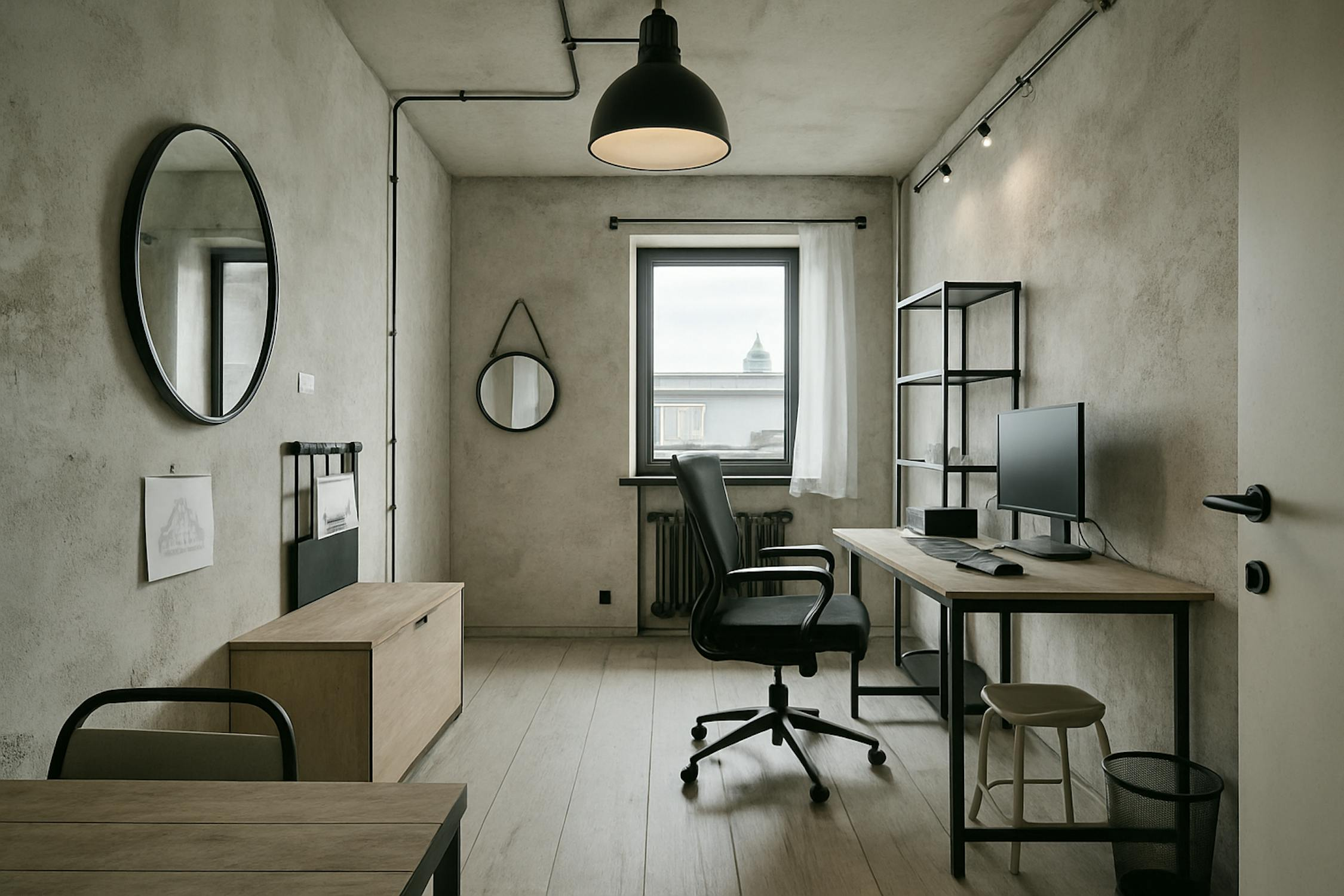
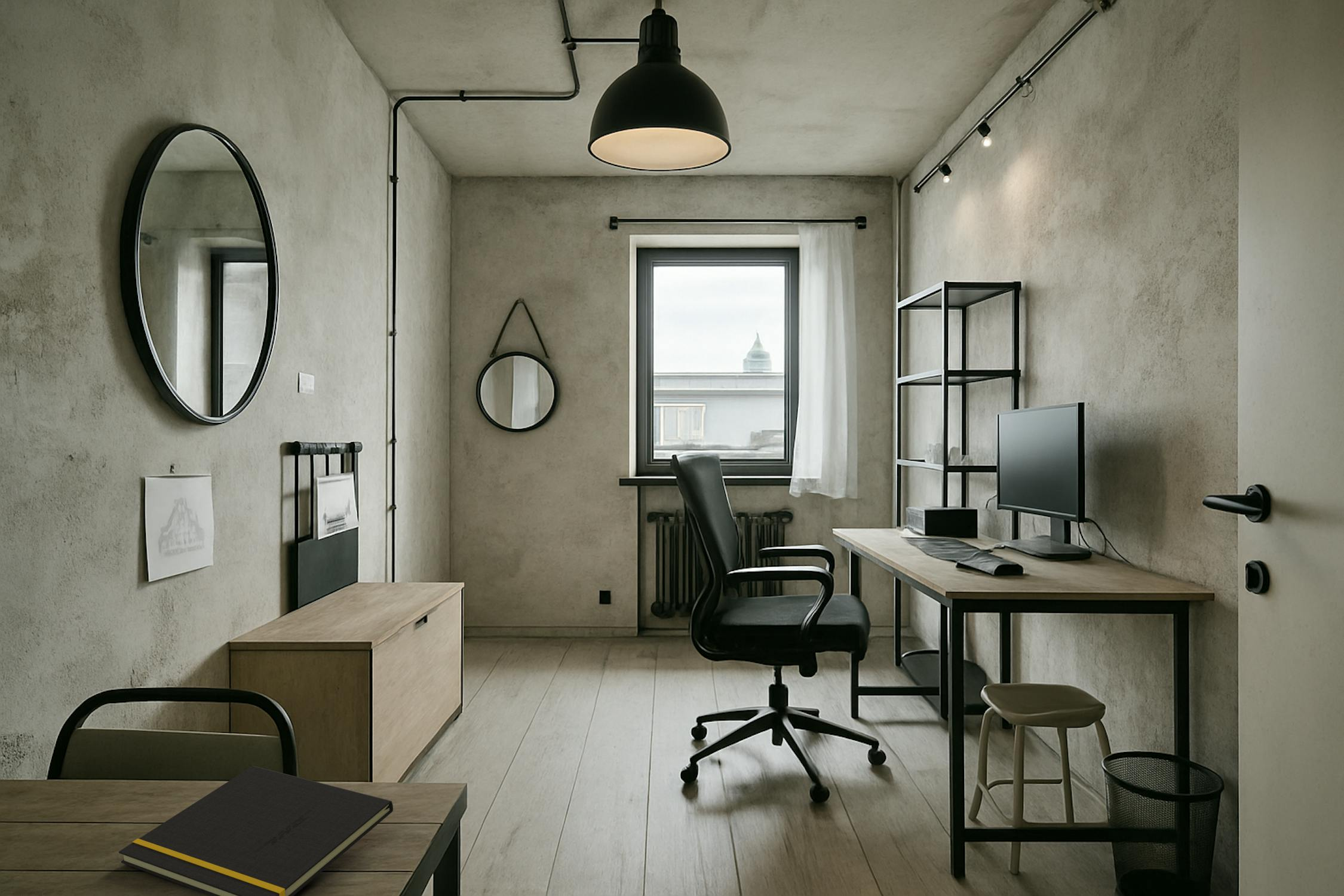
+ notepad [118,765,394,896]
